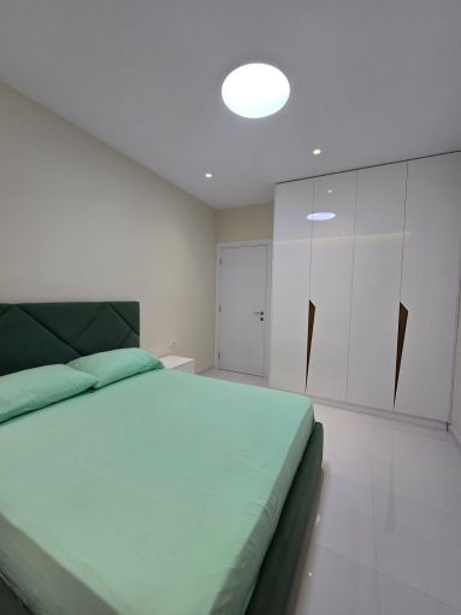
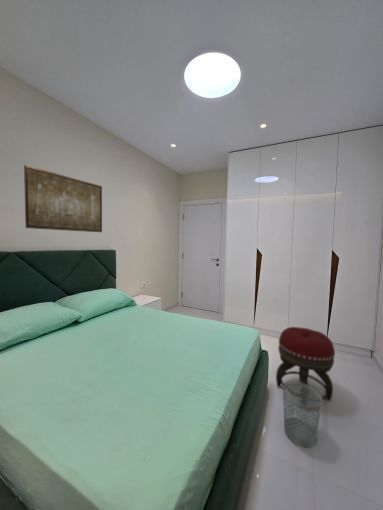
+ footstool [275,326,336,406]
+ wall art [23,164,103,233]
+ wastebasket [282,381,323,448]
